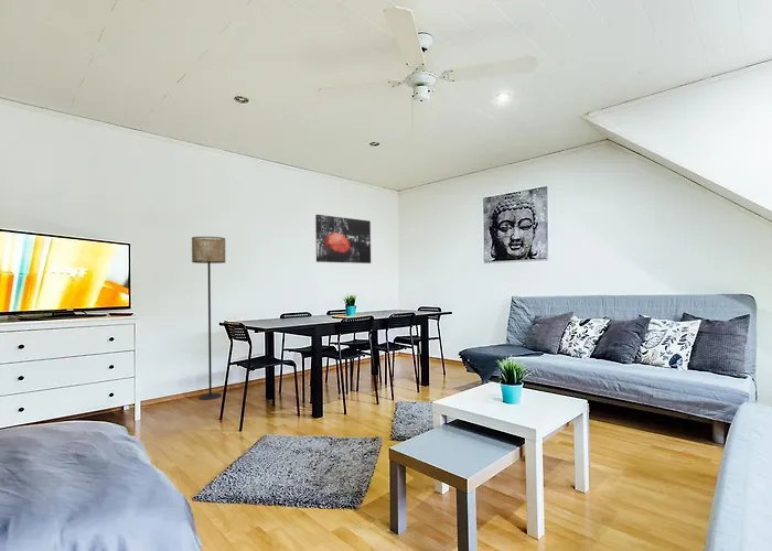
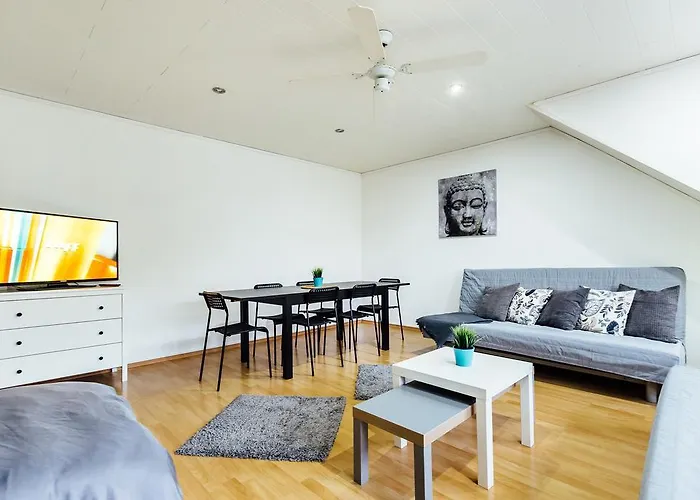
- floor lamp [191,236,226,401]
- wall art [314,214,372,264]
